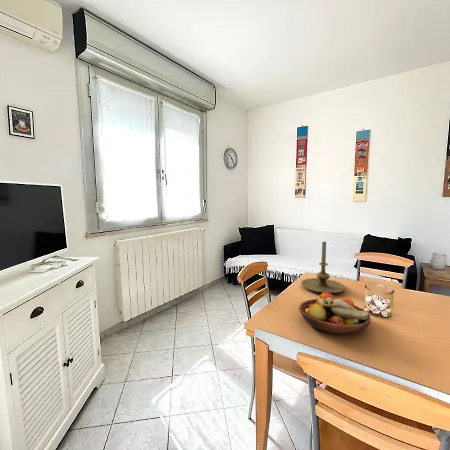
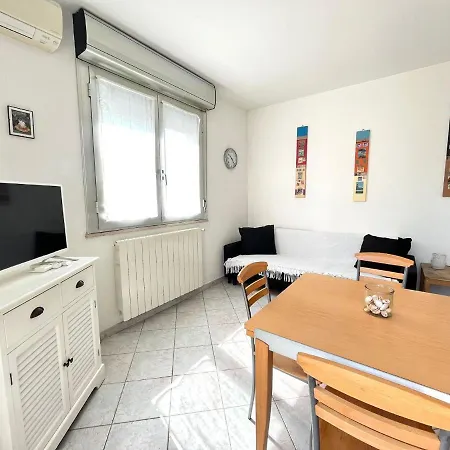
- candle holder [300,241,346,294]
- fruit bowl [298,293,371,335]
